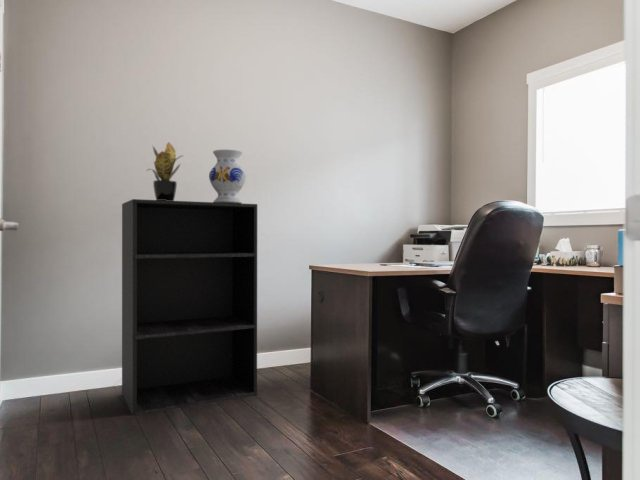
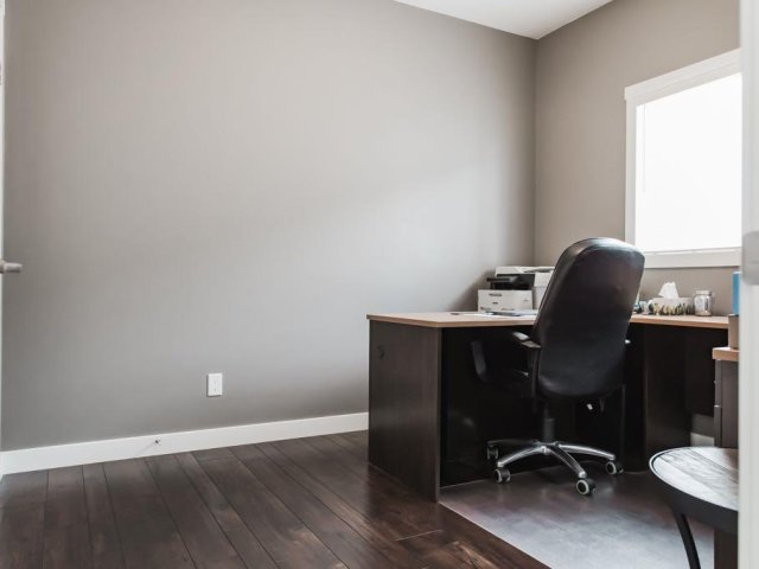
- potted plant [145,141,184,201]
- bookshelf [121,198,258,416]
- vase [208,149,247,204]
